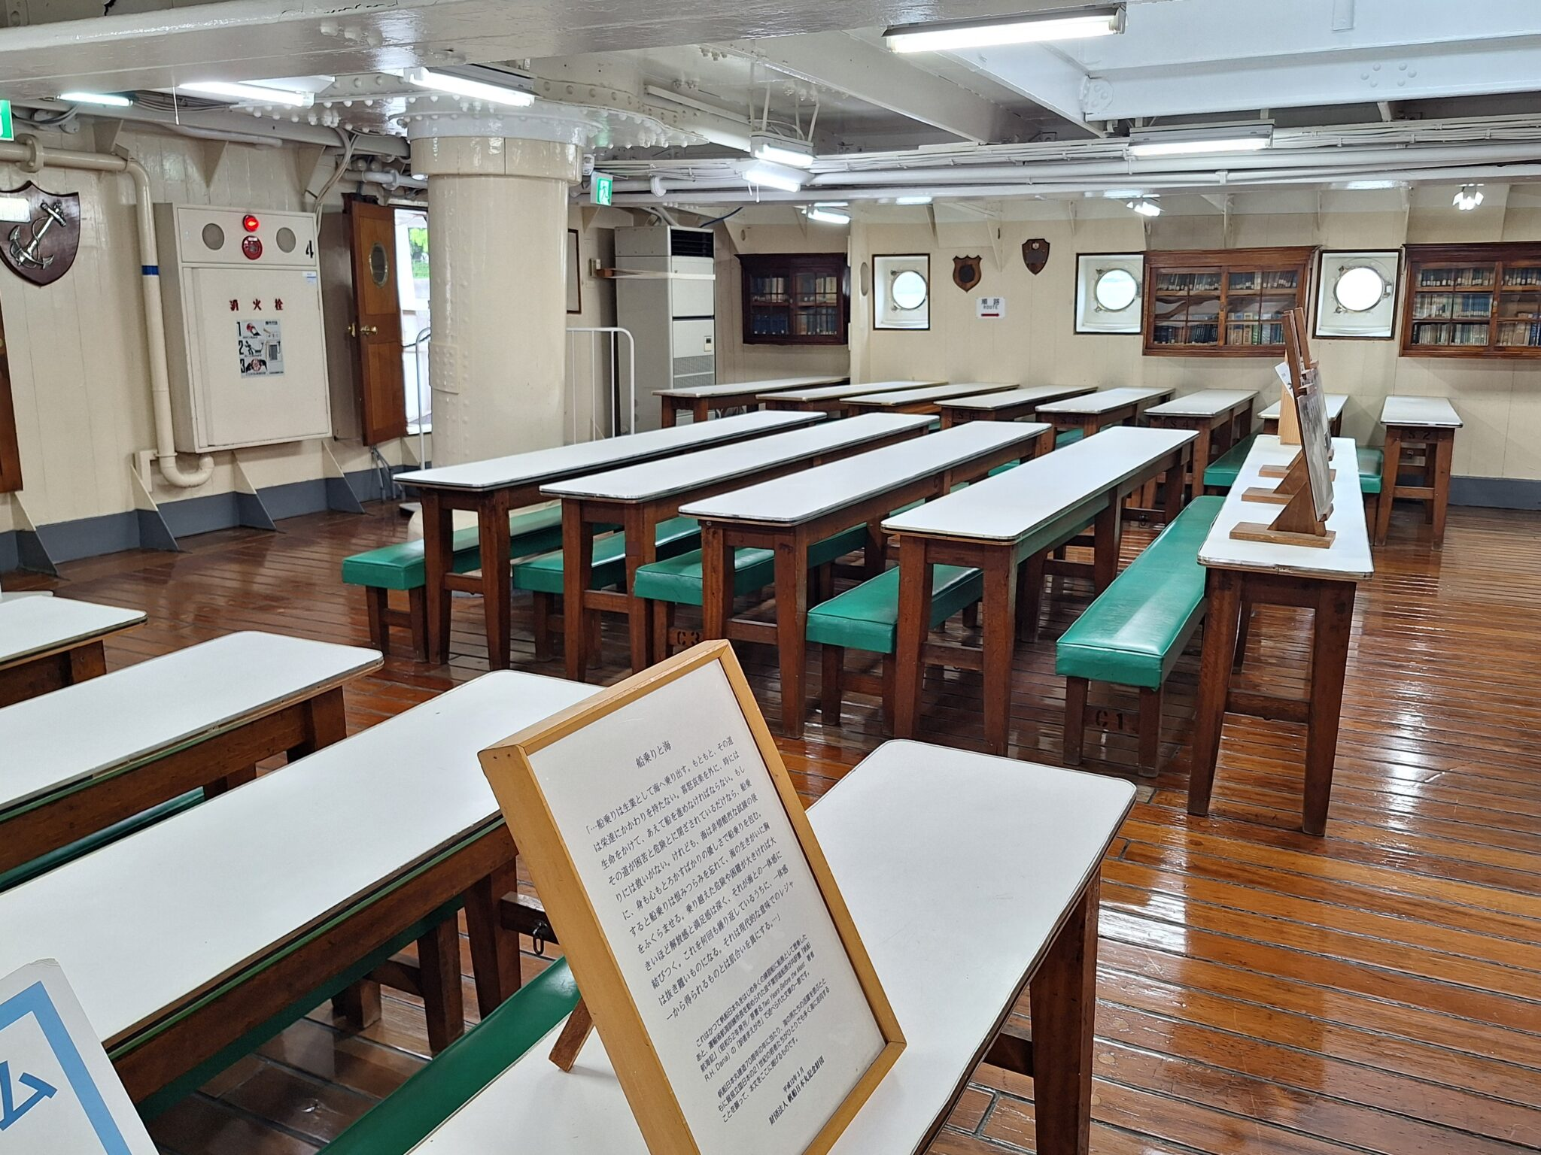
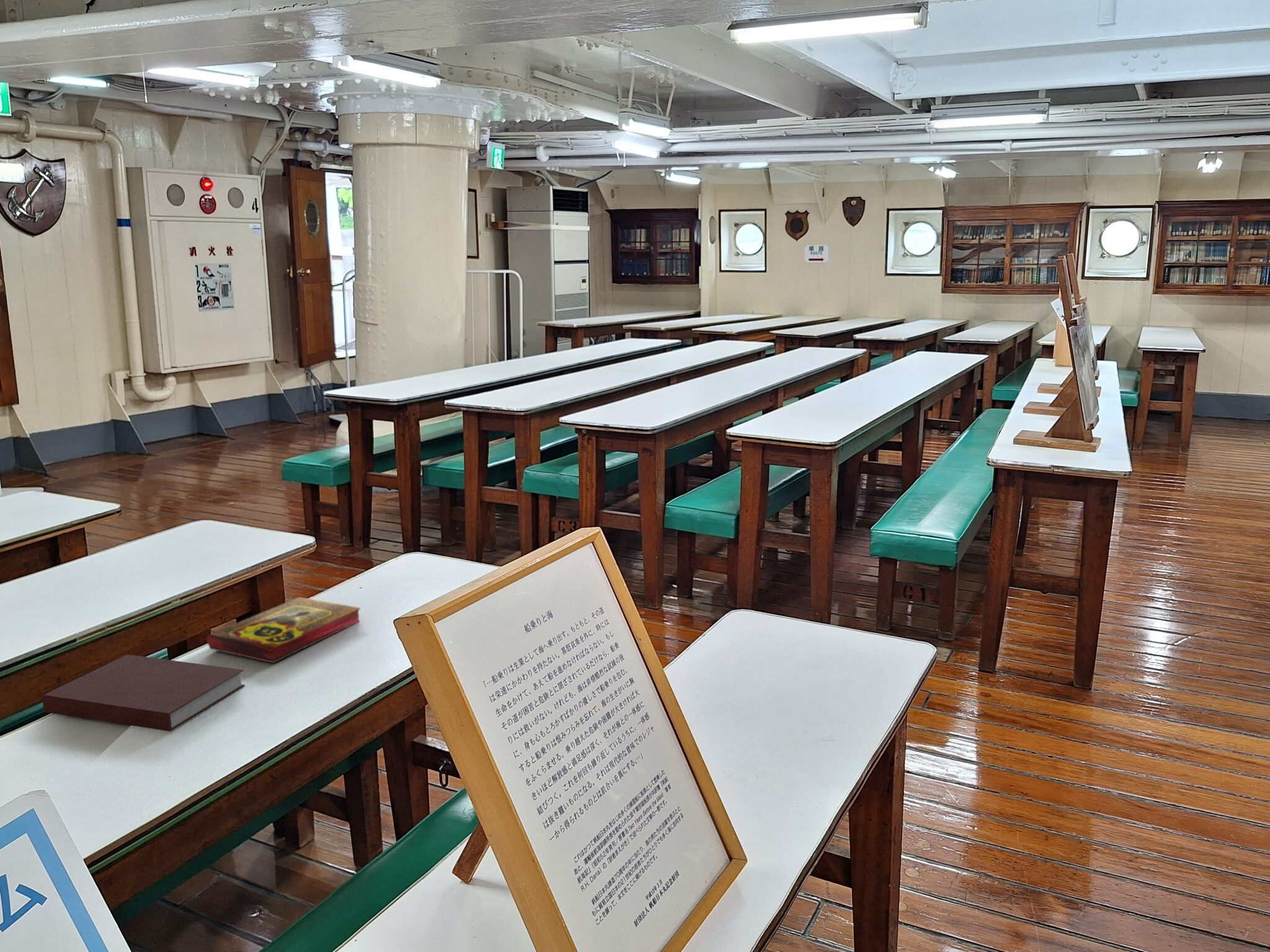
+ notebook [42,654,246,732]
+ book [206,597,361,664]
